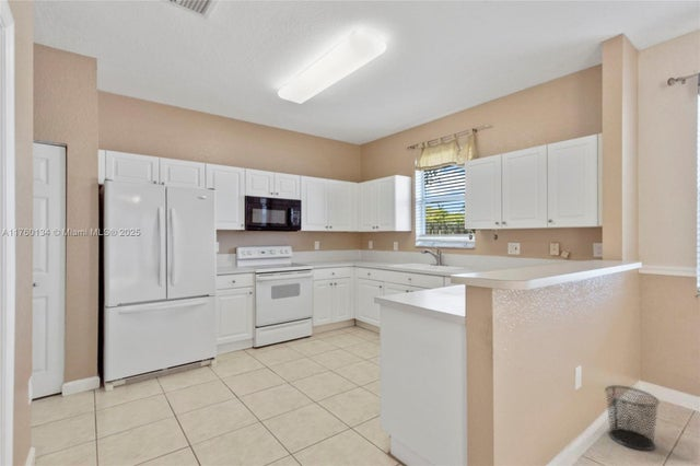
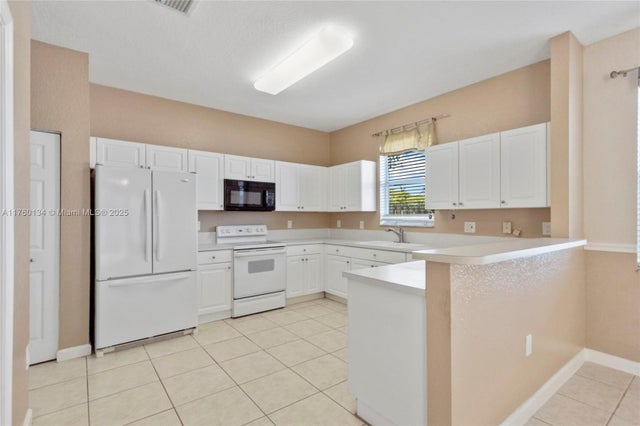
- waste bin [604,384,661,452]
